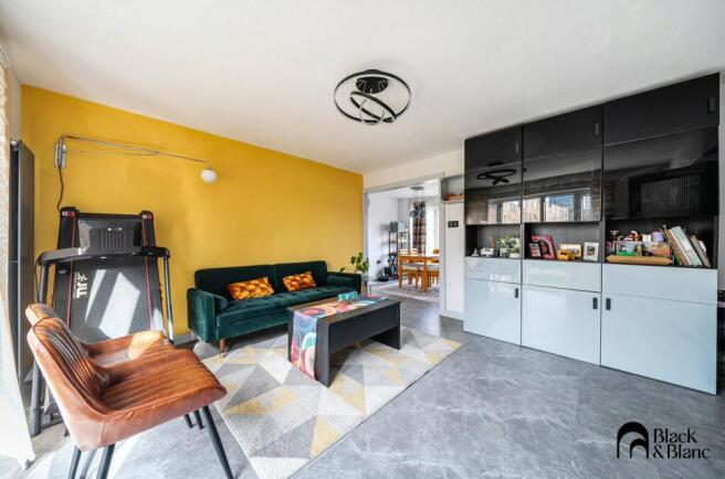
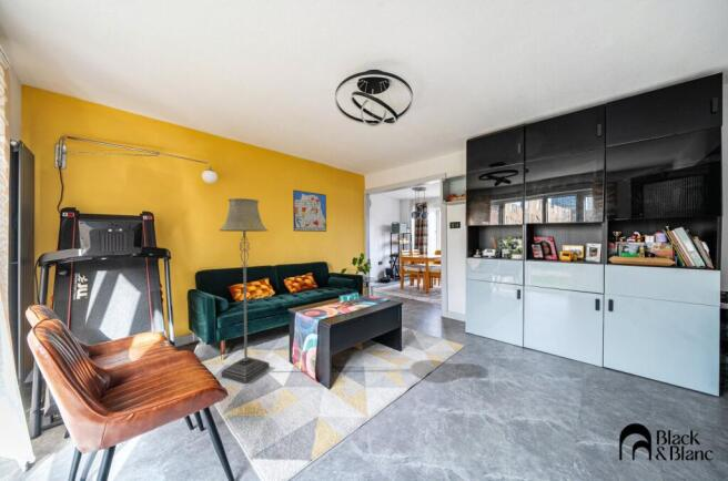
+ floor lamp [218,197,271,385]
+ wall art [292,188,327,233]
